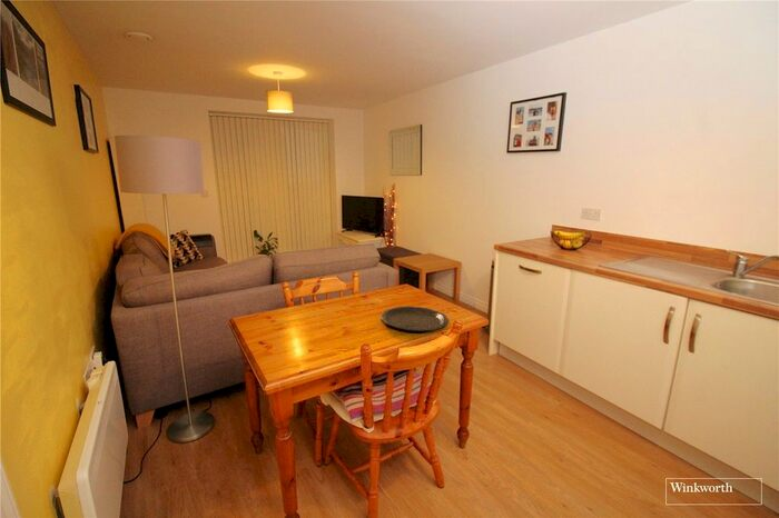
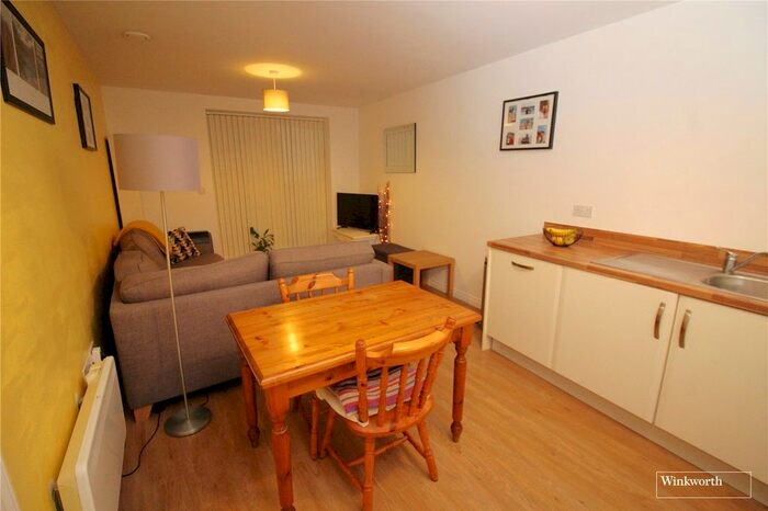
- plate [381,305,450,332]
